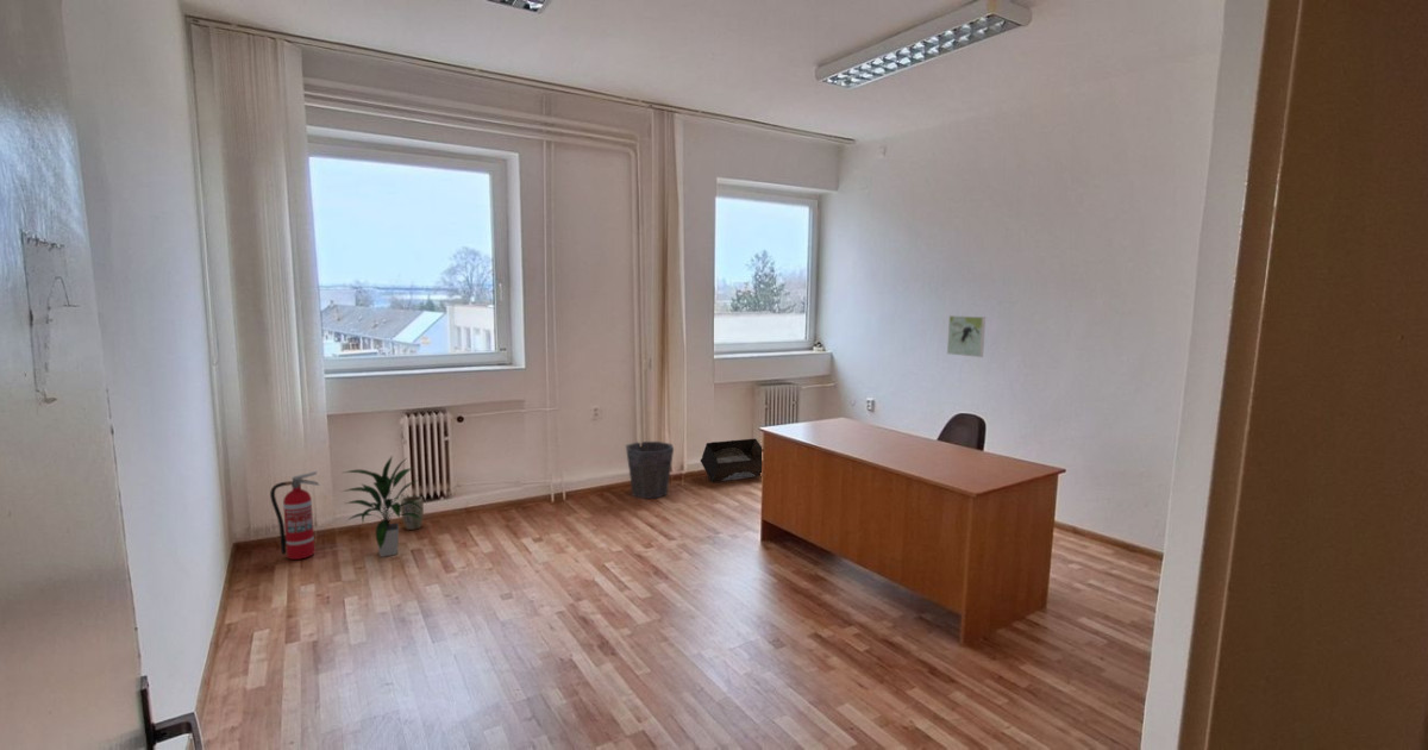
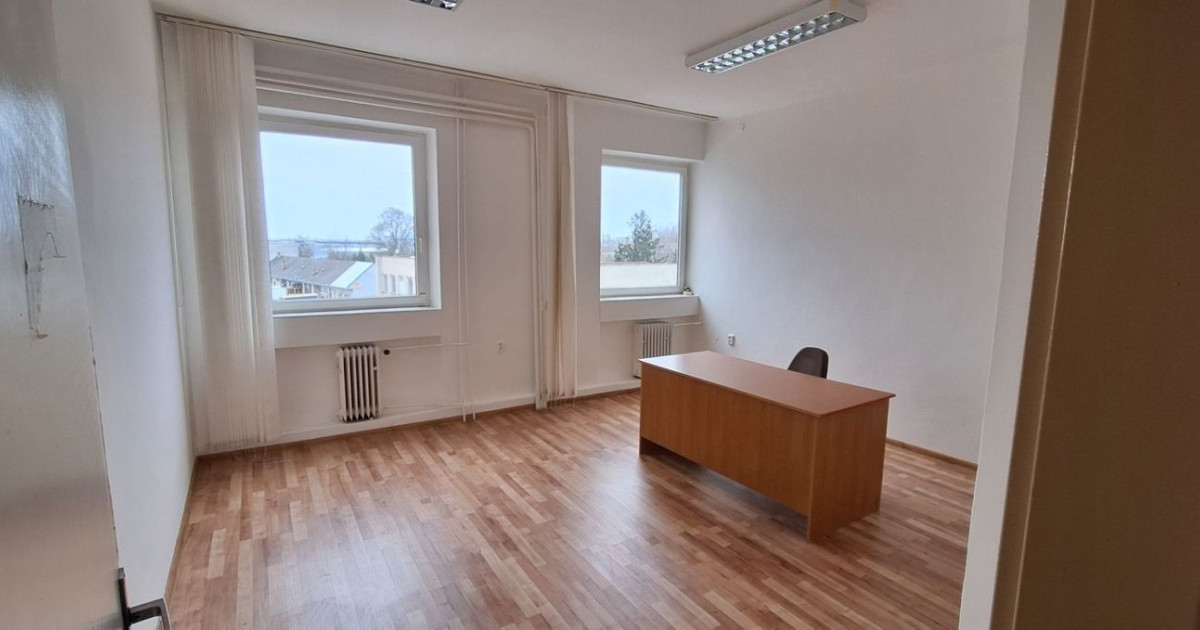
- storage bin [699,438,763,483]
- plant pot [400,494,425,531]
- indoor plant [340,454,422,558]
- waste bin [625,440,675,500]
- fire extinguisher [269,470,320,561]
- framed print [946,314,987,358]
